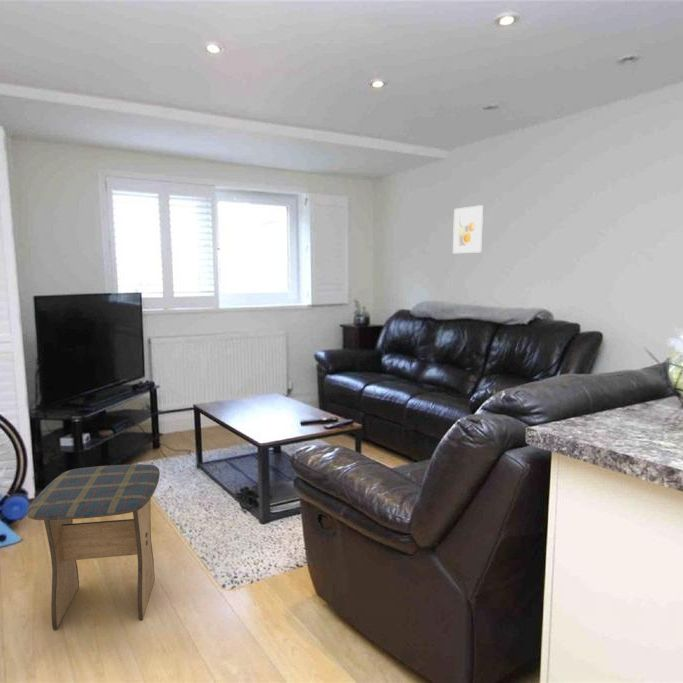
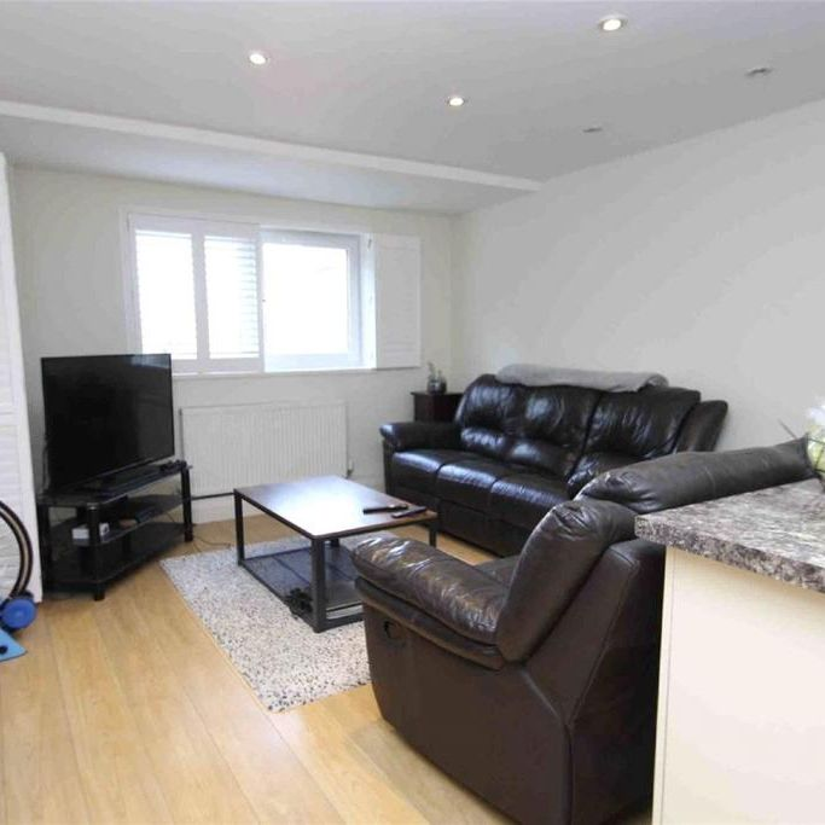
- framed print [452,204,484,254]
- stool [26,463,161,631]
